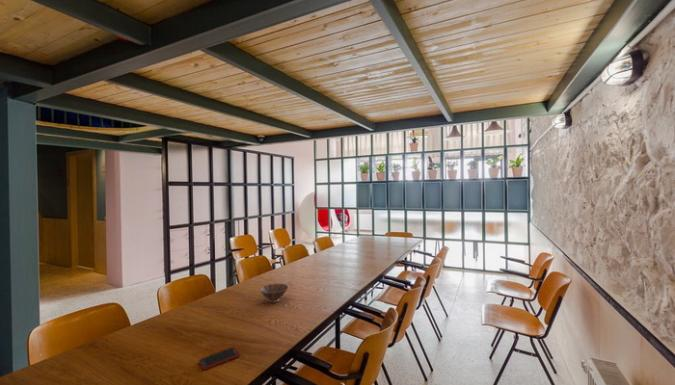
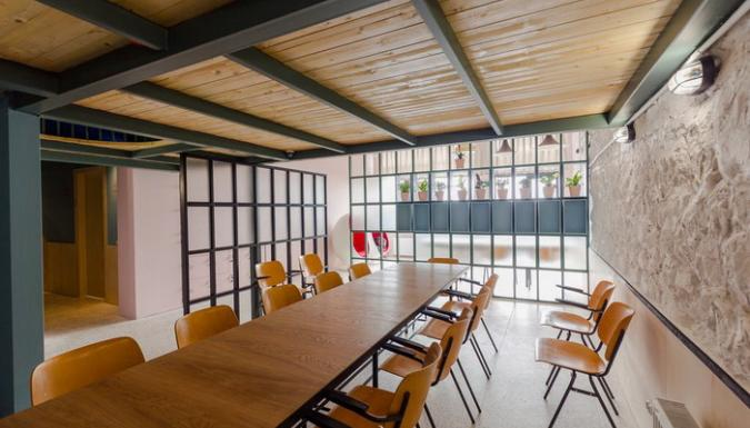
- cell phone [198,346,241,371]
- bowl [259,283,289,304]
